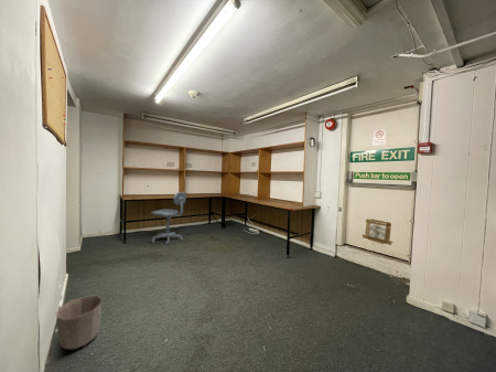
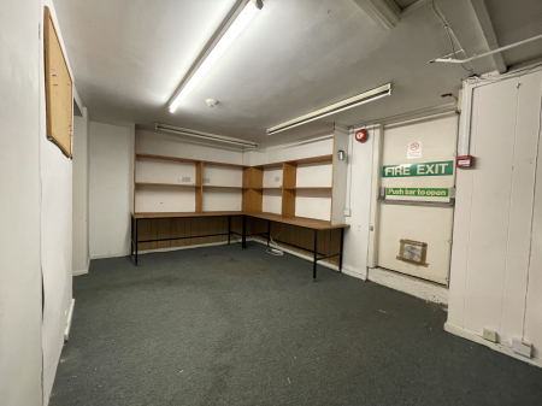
- office chair [150,191,187,245]
- waste basket [55,295,104,350]
